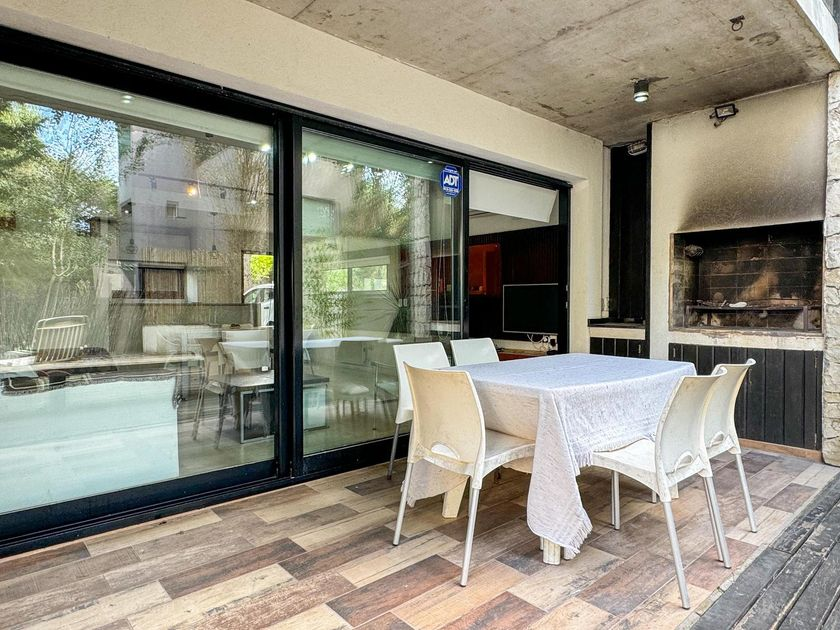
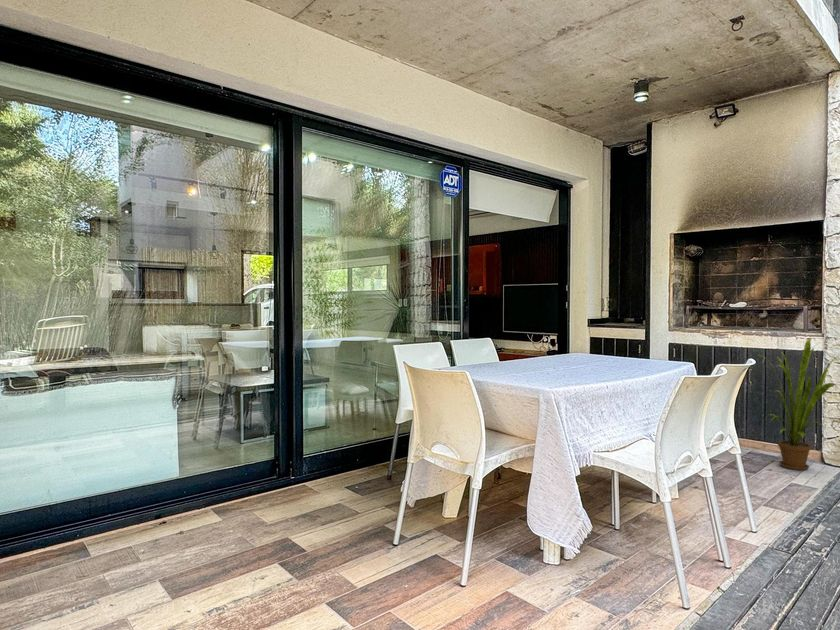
+ house plant [755,337,838,471]
